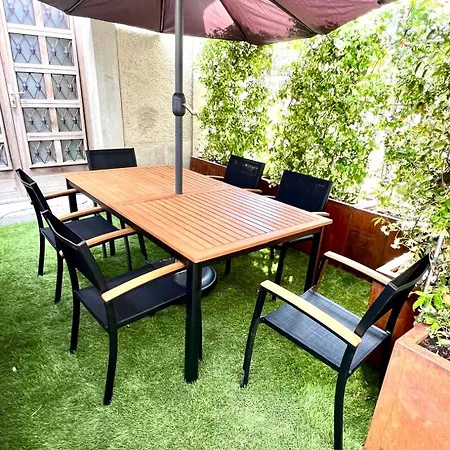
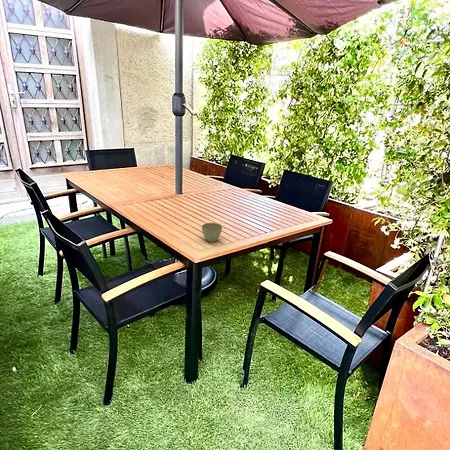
+ flower pot [201,222,223,243]
